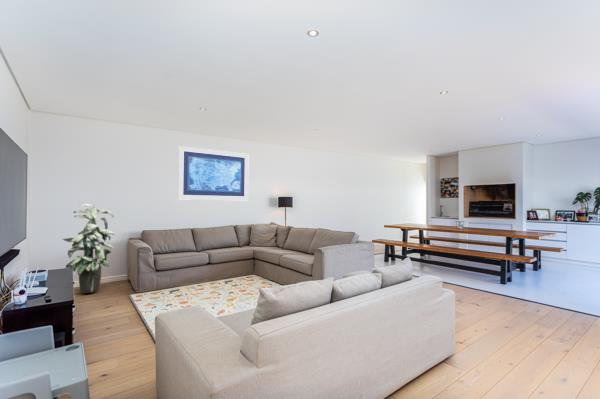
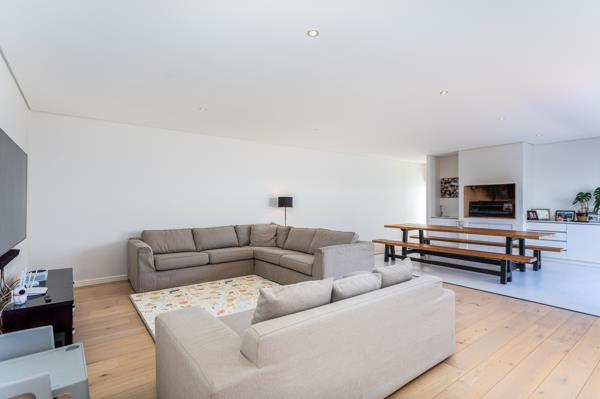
- indoor plant [61,203,116,294]
- wall art [177,145,249,201]
